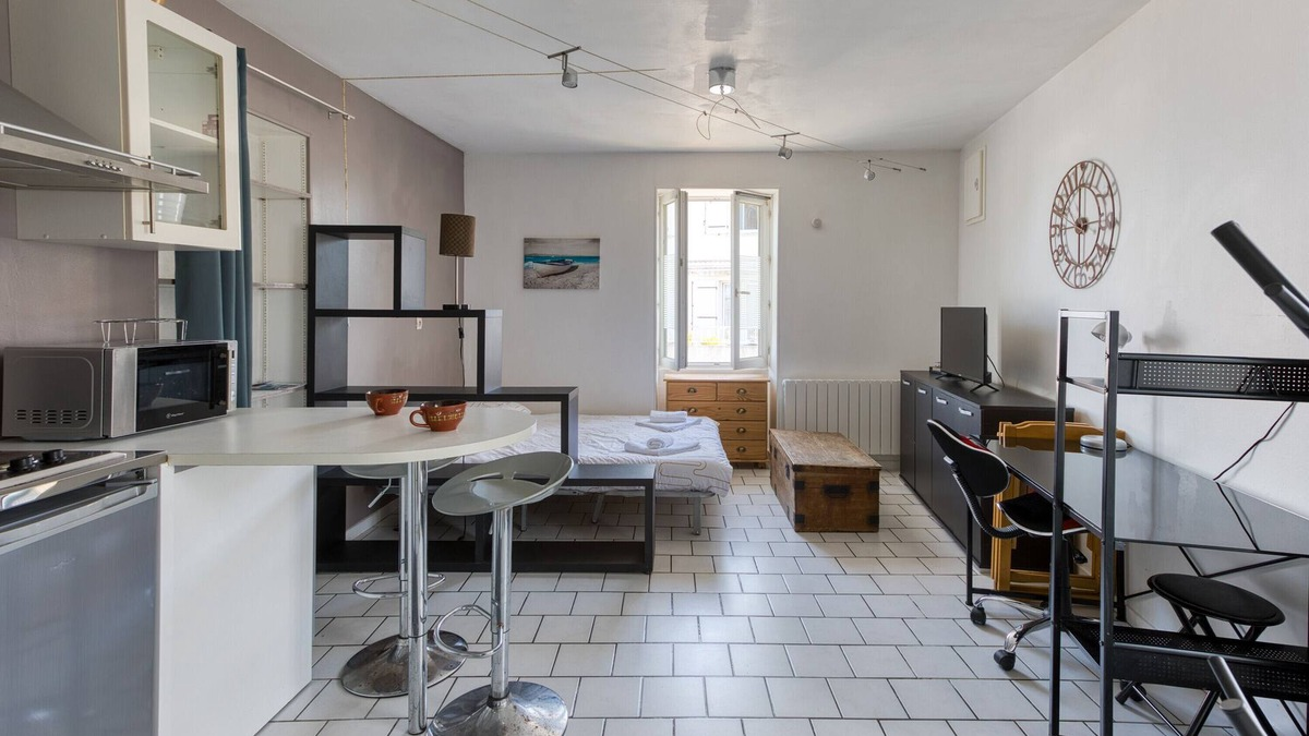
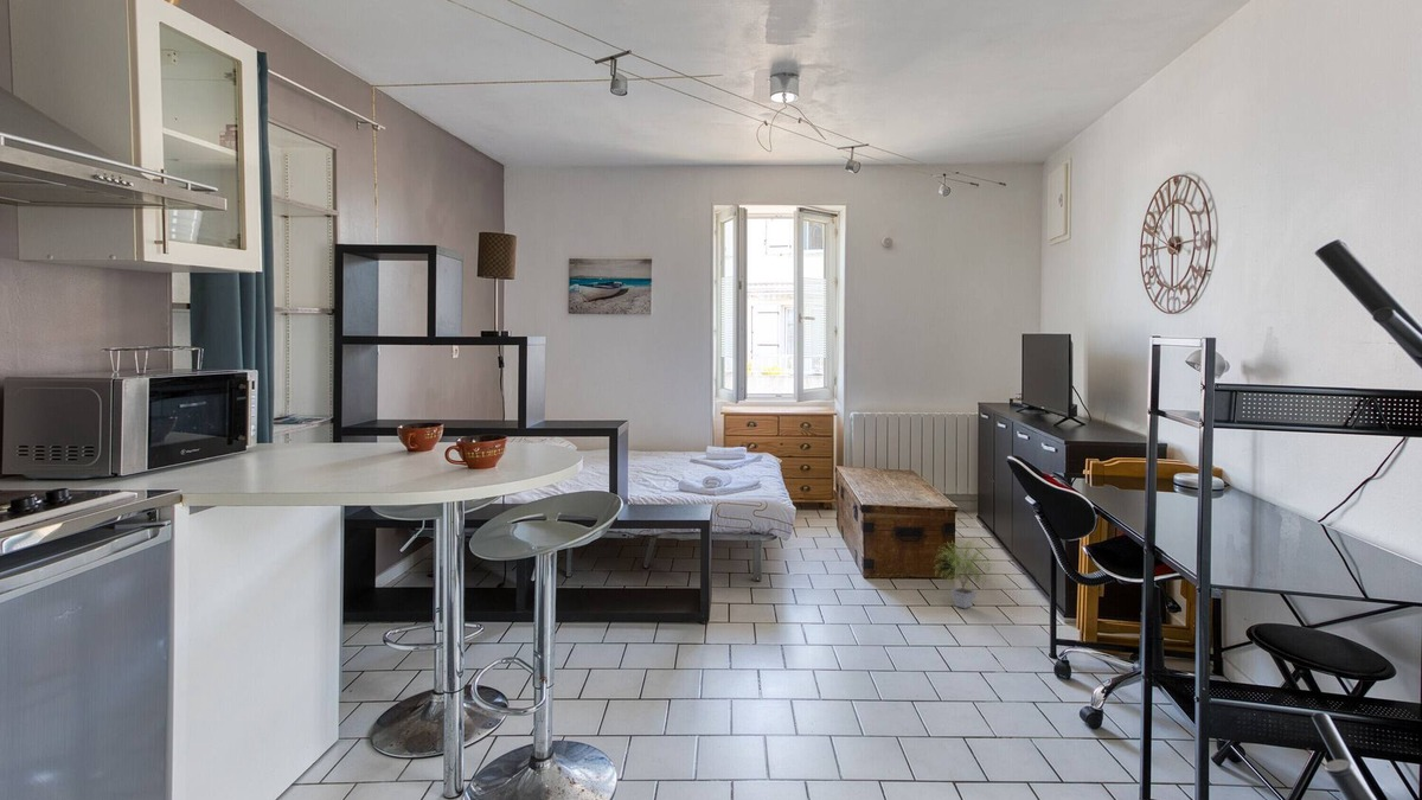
+ potted plant [930,535,995,609]
